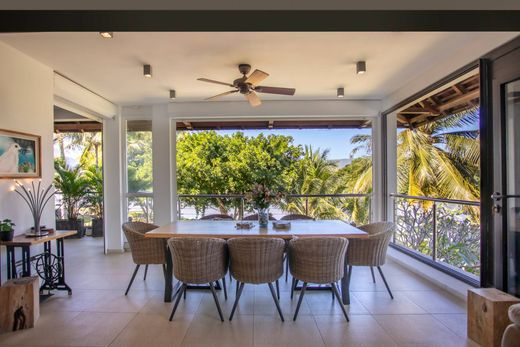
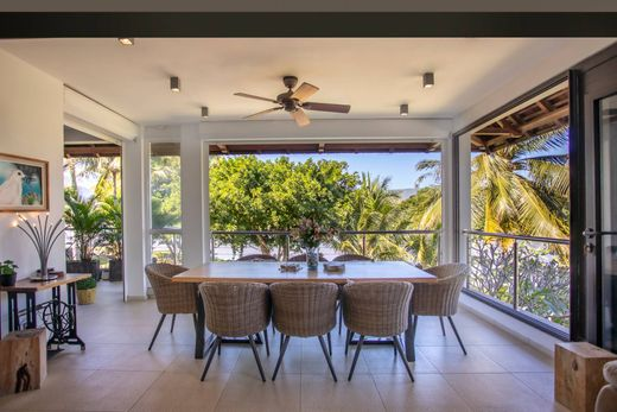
+ potted plant [75,277,98,305]
